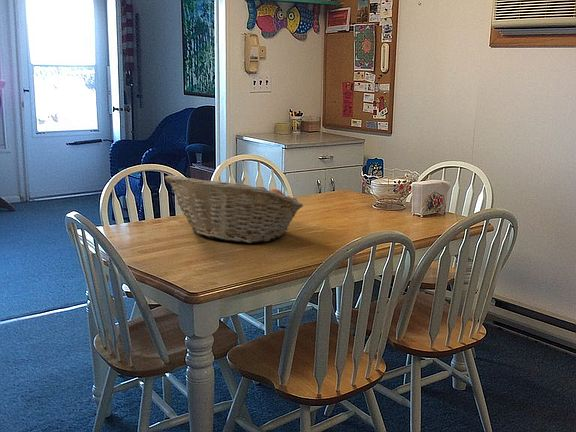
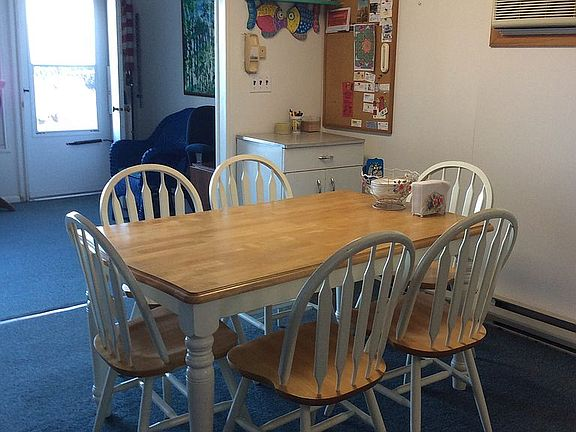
- fruit basket [164,174,304,244]
